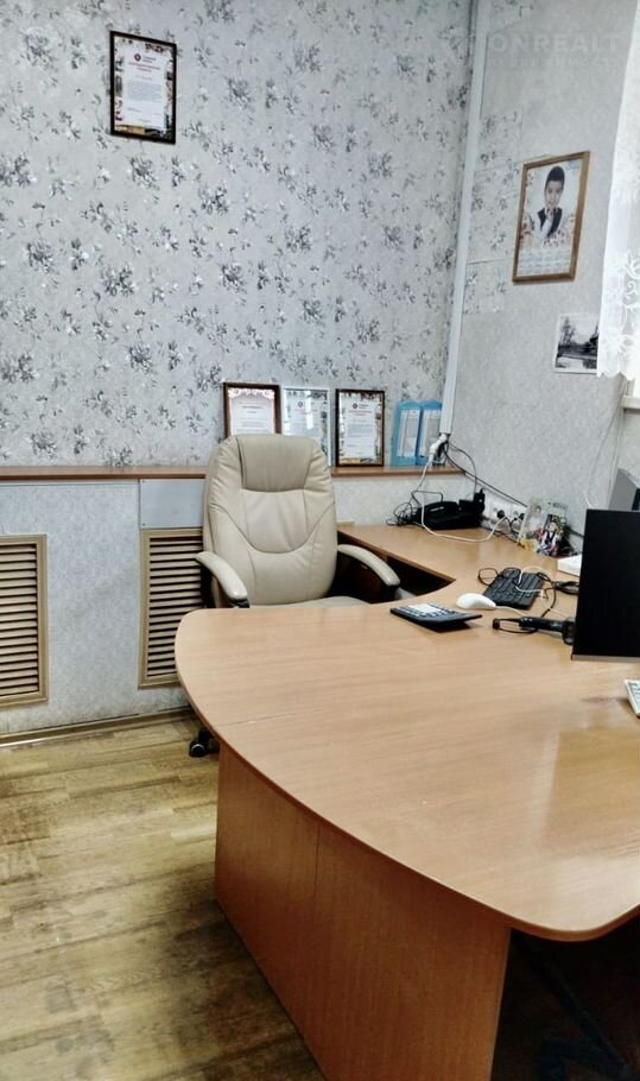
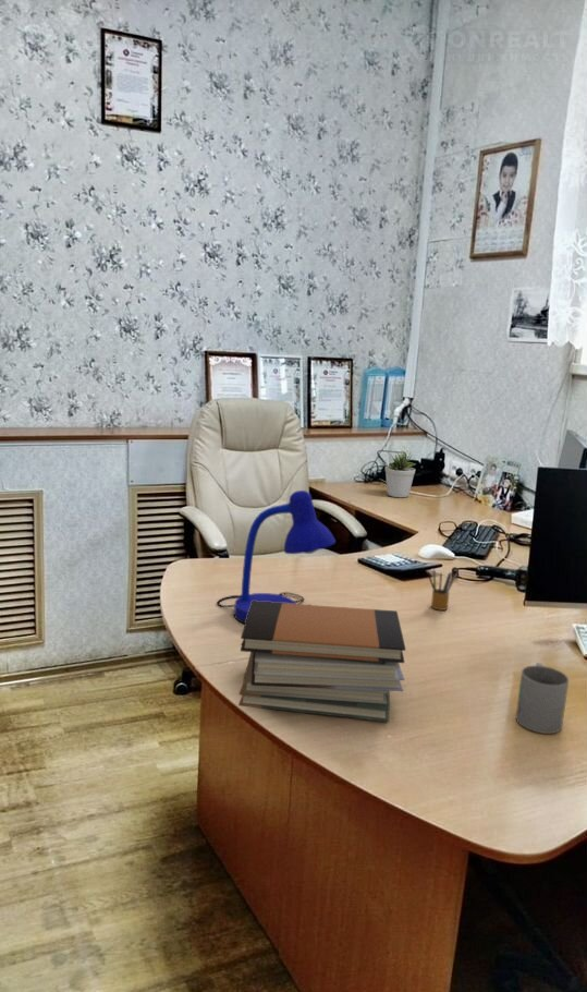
+ desk lamp [217,489,337,625]
+ potted plant [384,450,416,498]
+ book stack [237,601,406,723]
+ pencil box [426,567,460,612]
+ mug [515,662,570,735]
